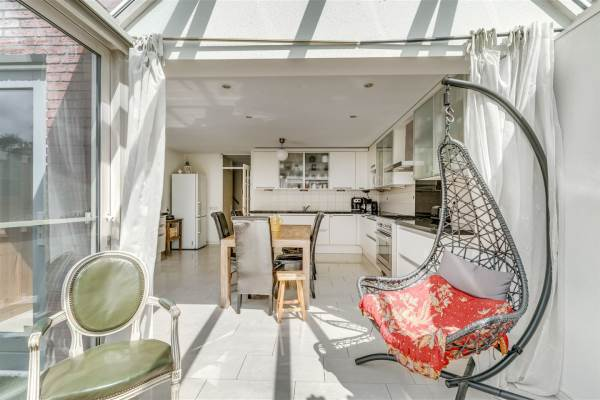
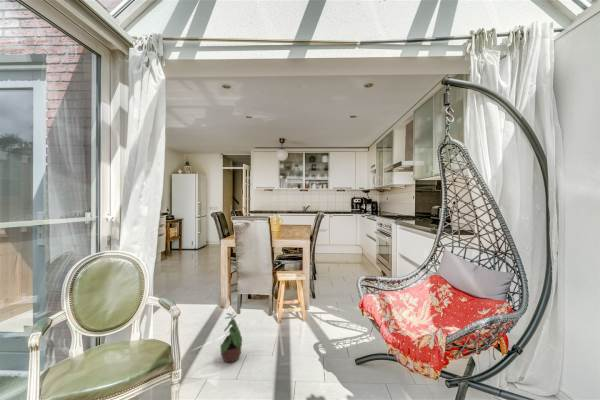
+ potted plant [218,312,243,363]
